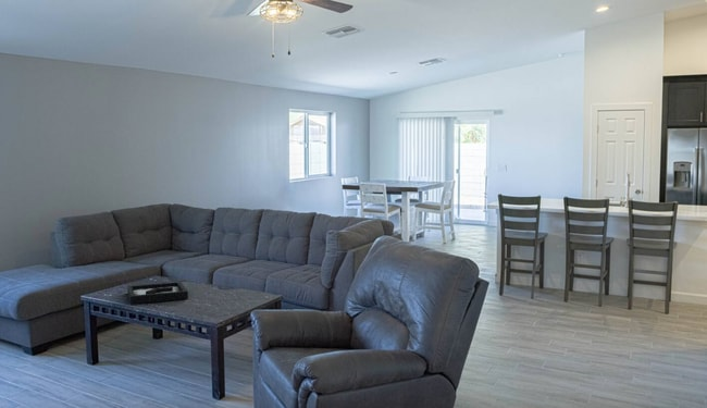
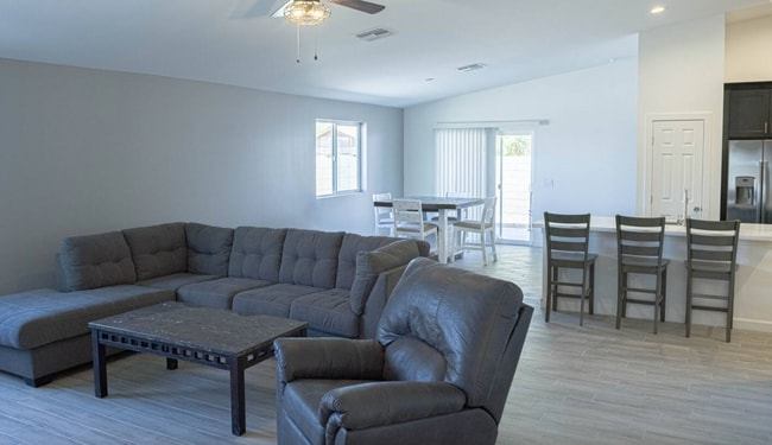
- decorative tray [126,281,189,305]
